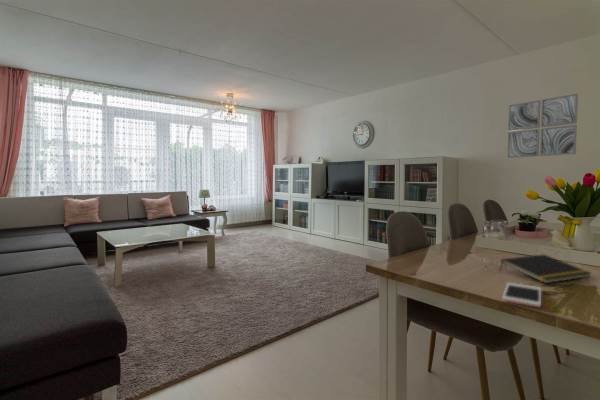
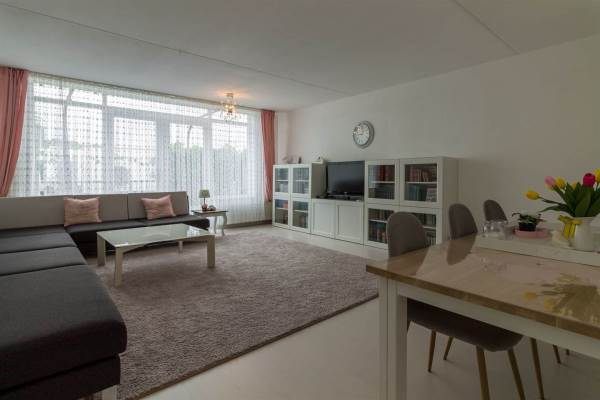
- notepad [499,253,593,284]
- cell phone [501,282,542,309]
- wall art [506,93,579,159]
